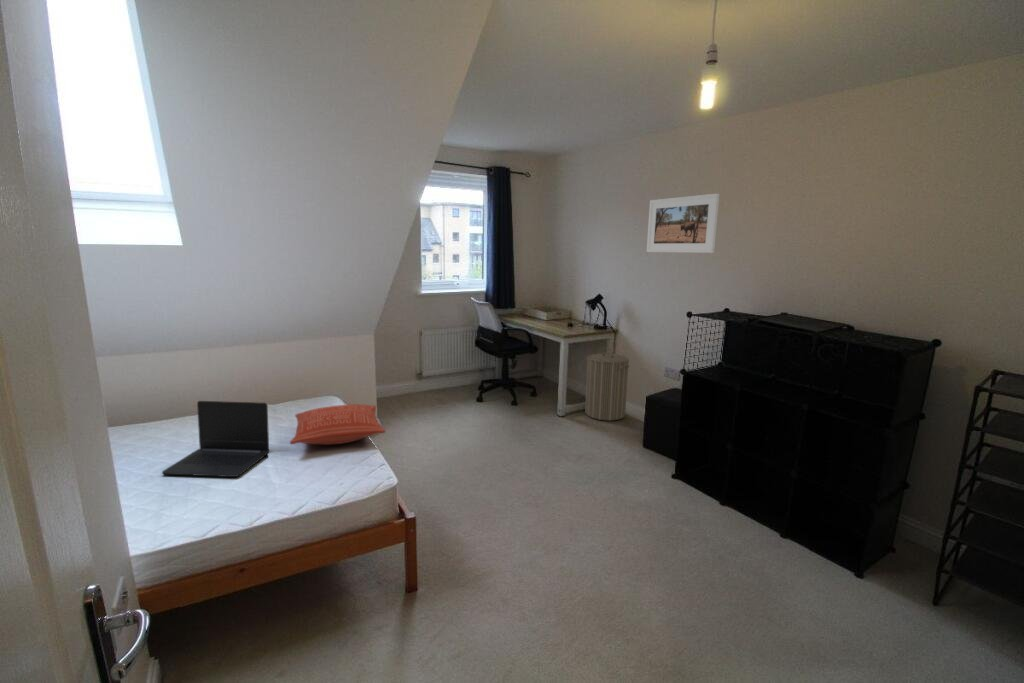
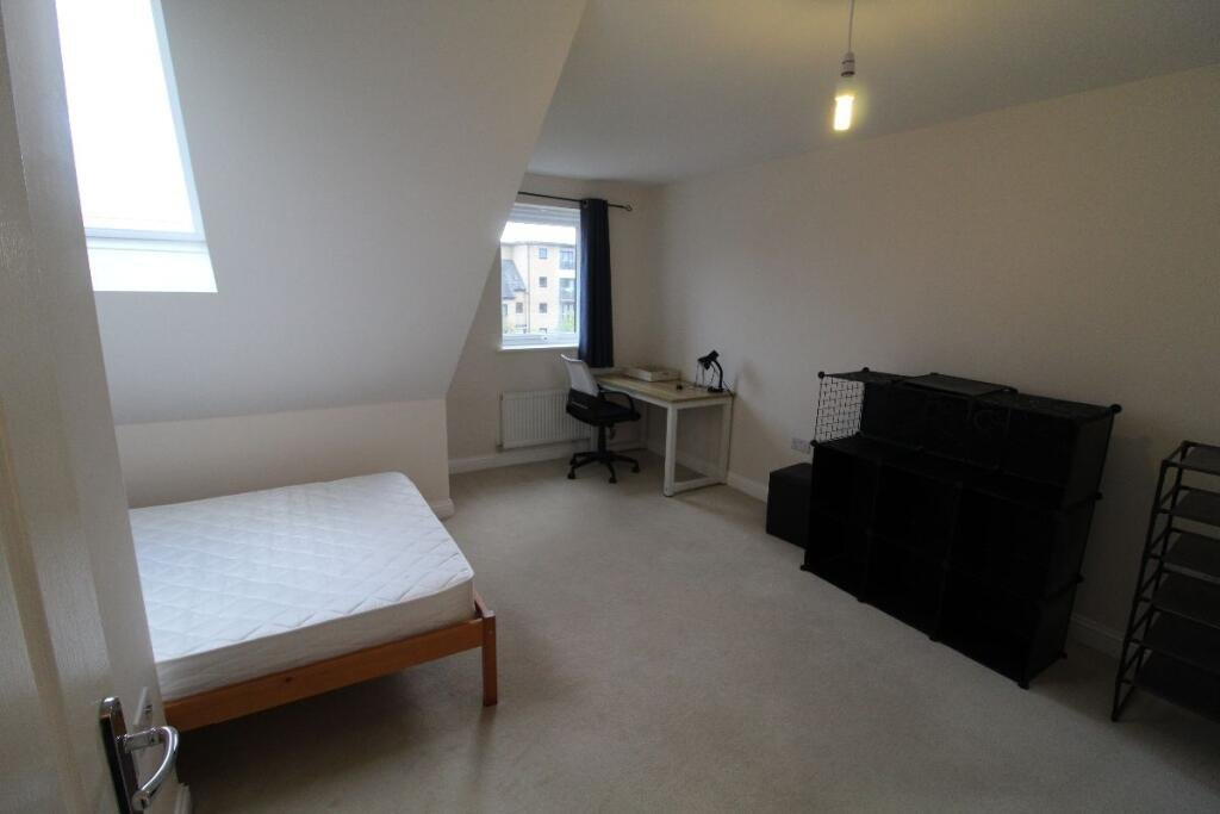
- laundry hamper [584,347,630,422]
- pillow [289,403,387,446]
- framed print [646,192,720,254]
- laptop [161,400,270,478]
